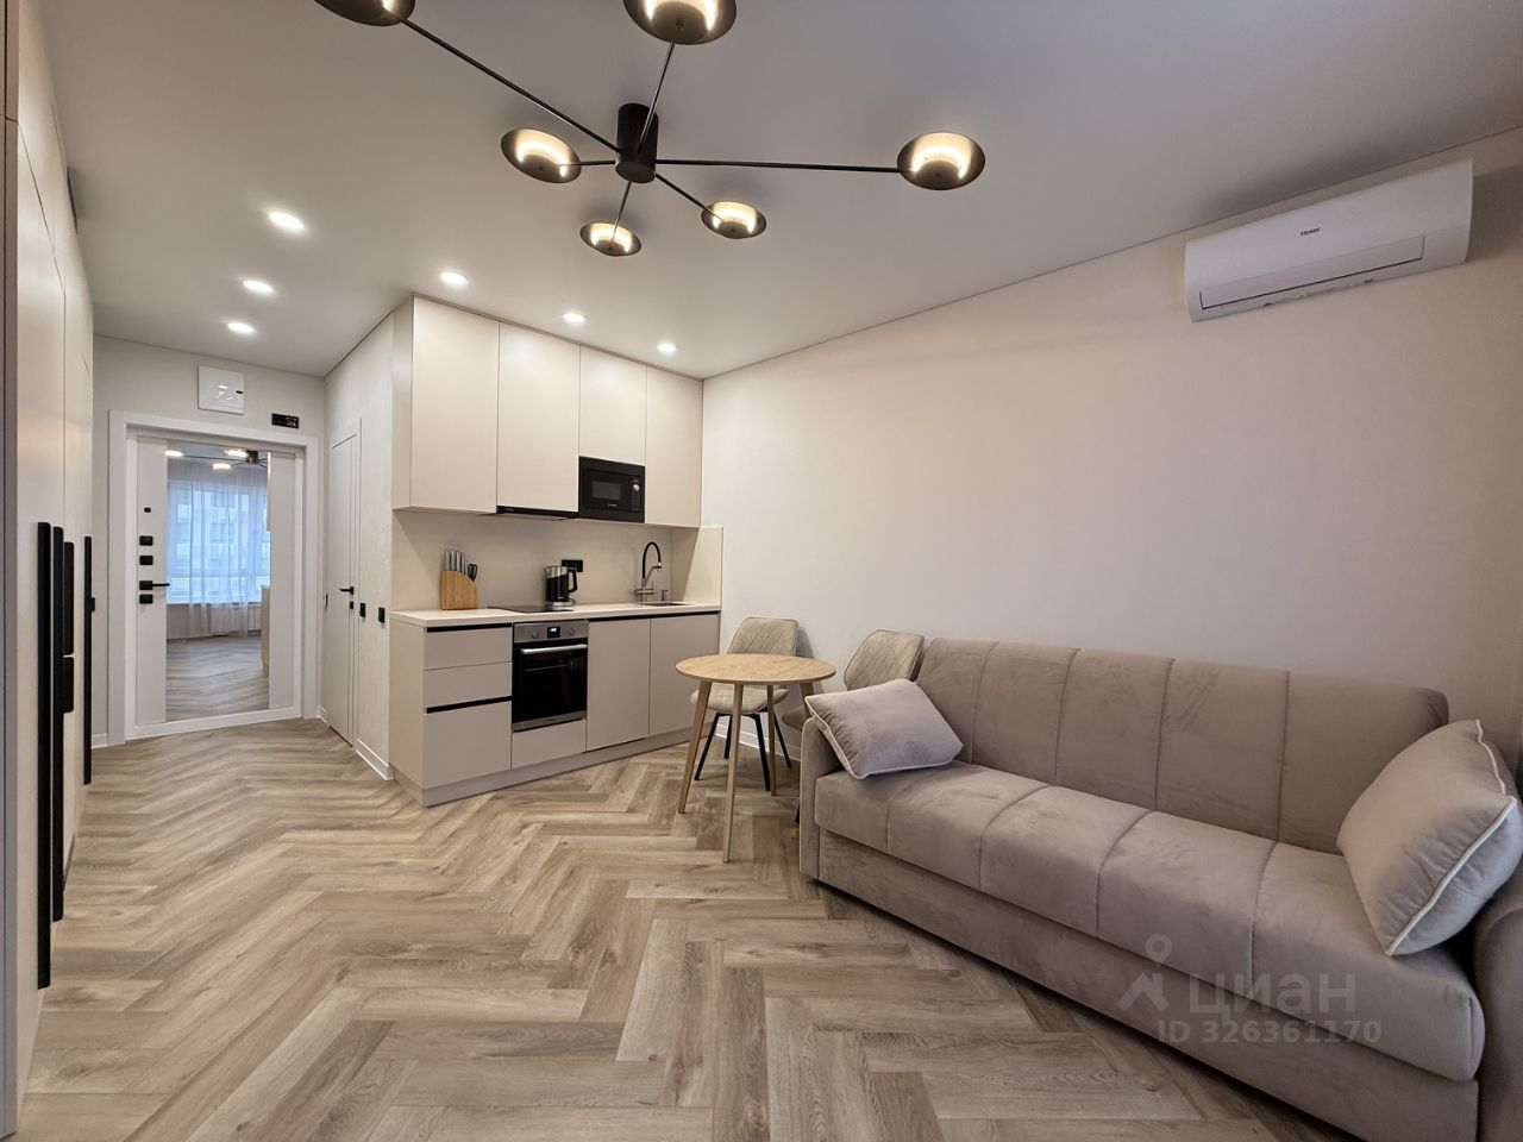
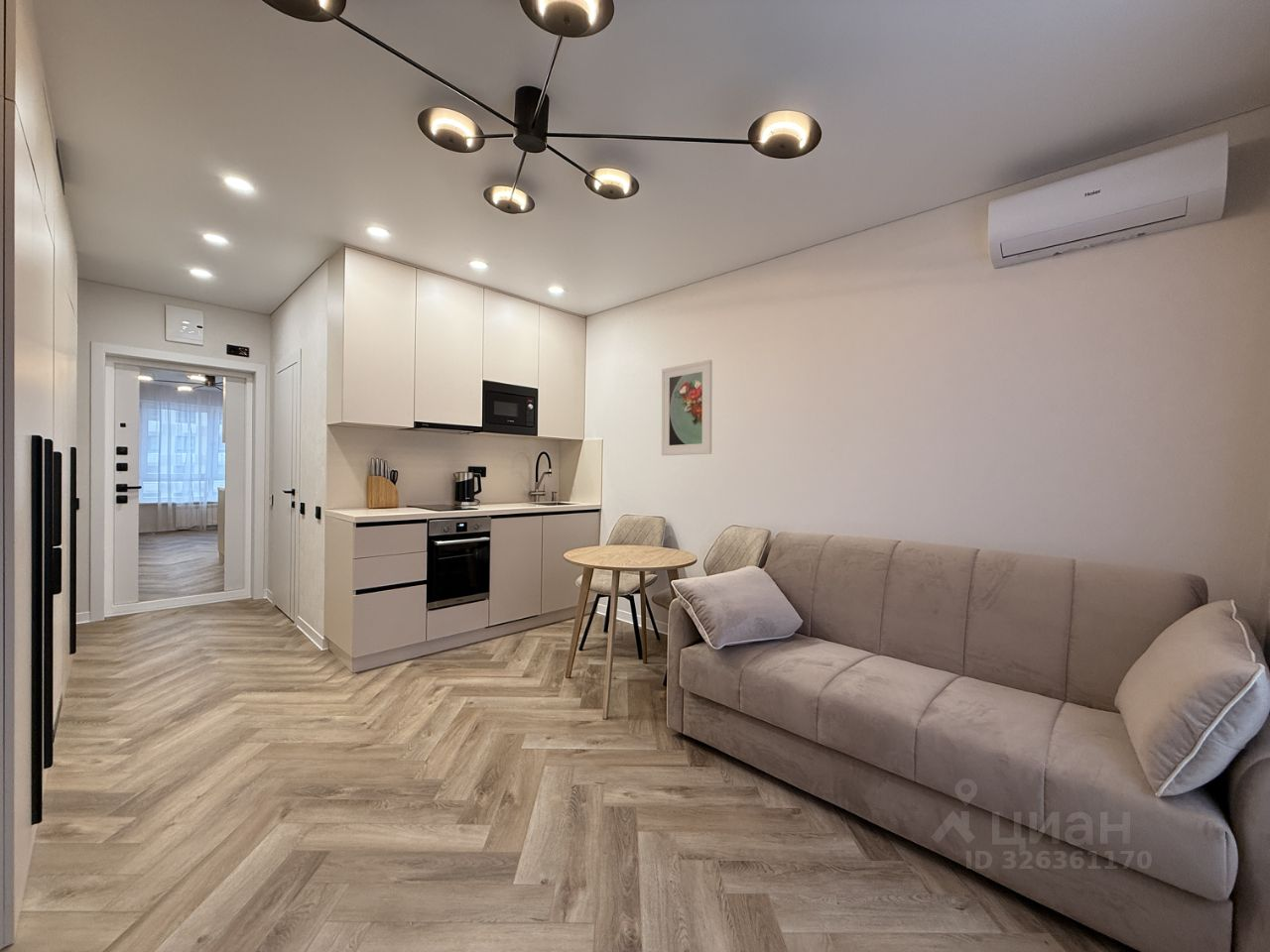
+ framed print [661,359,713,456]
